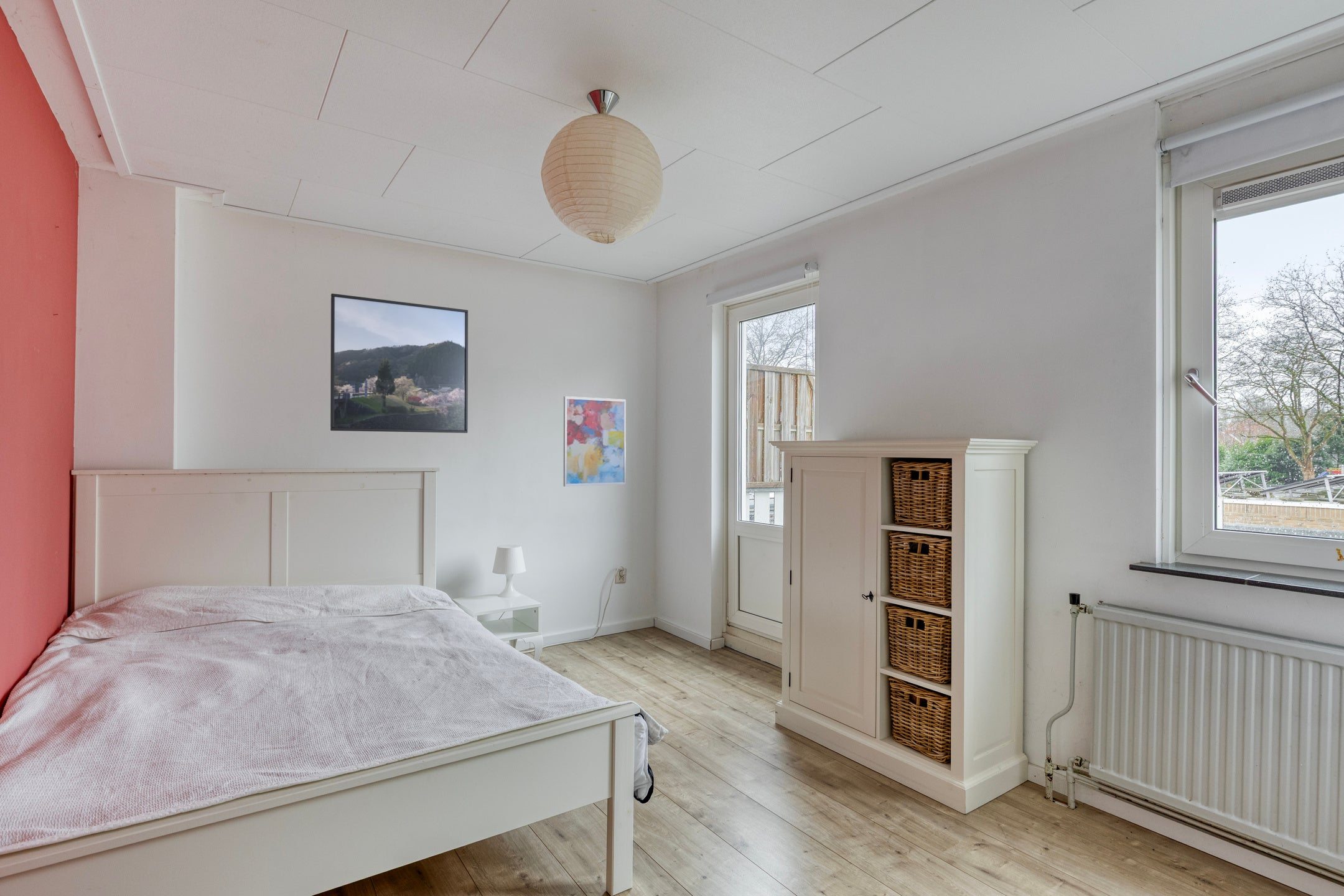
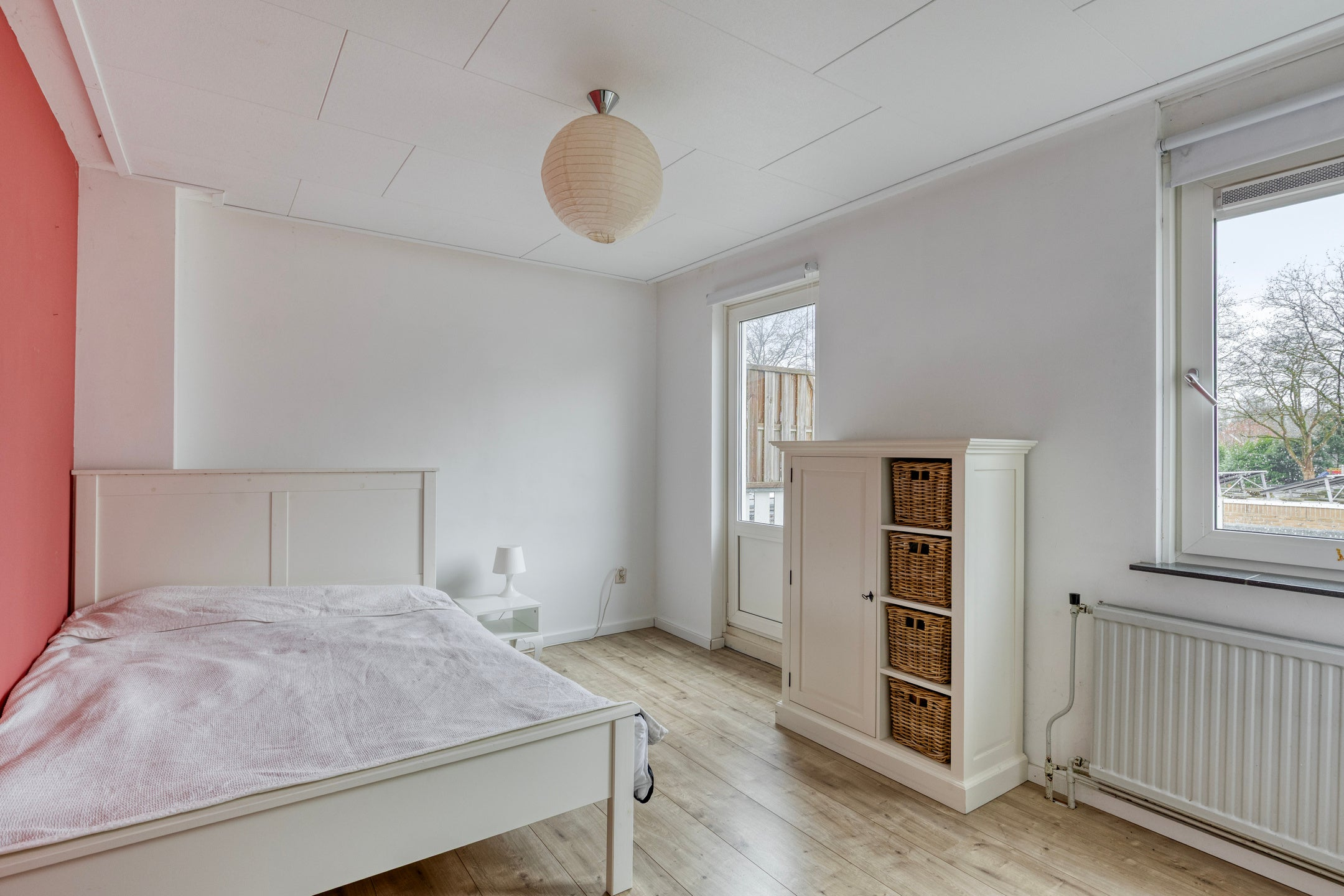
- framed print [330,293,469,434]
- wall art [562,396,627,487]
